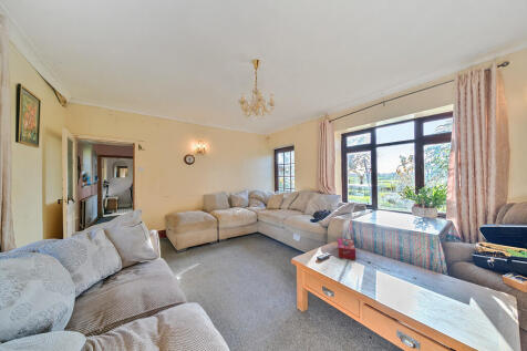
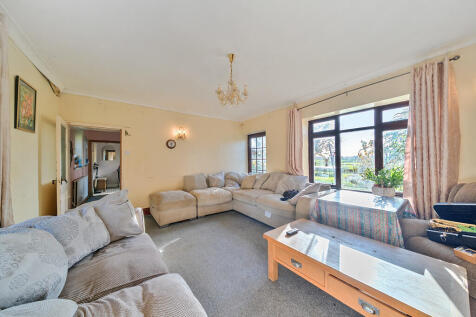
- tissue box [337,237,356,261]
